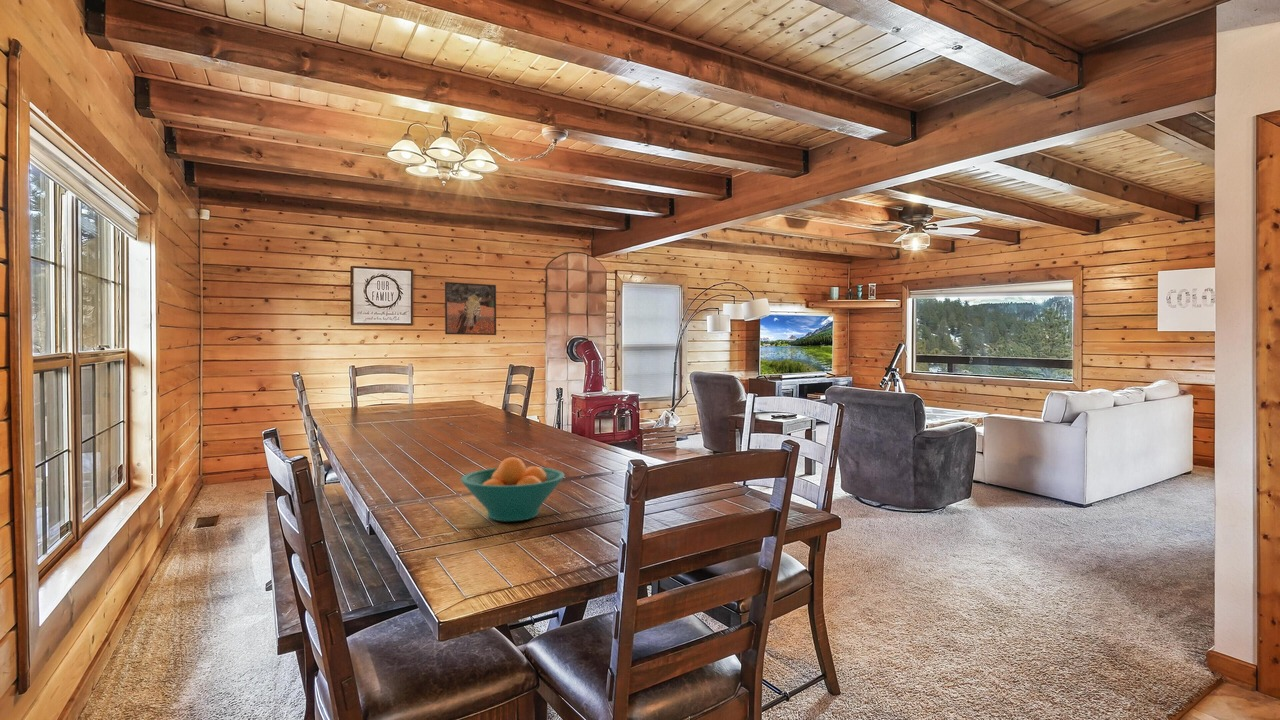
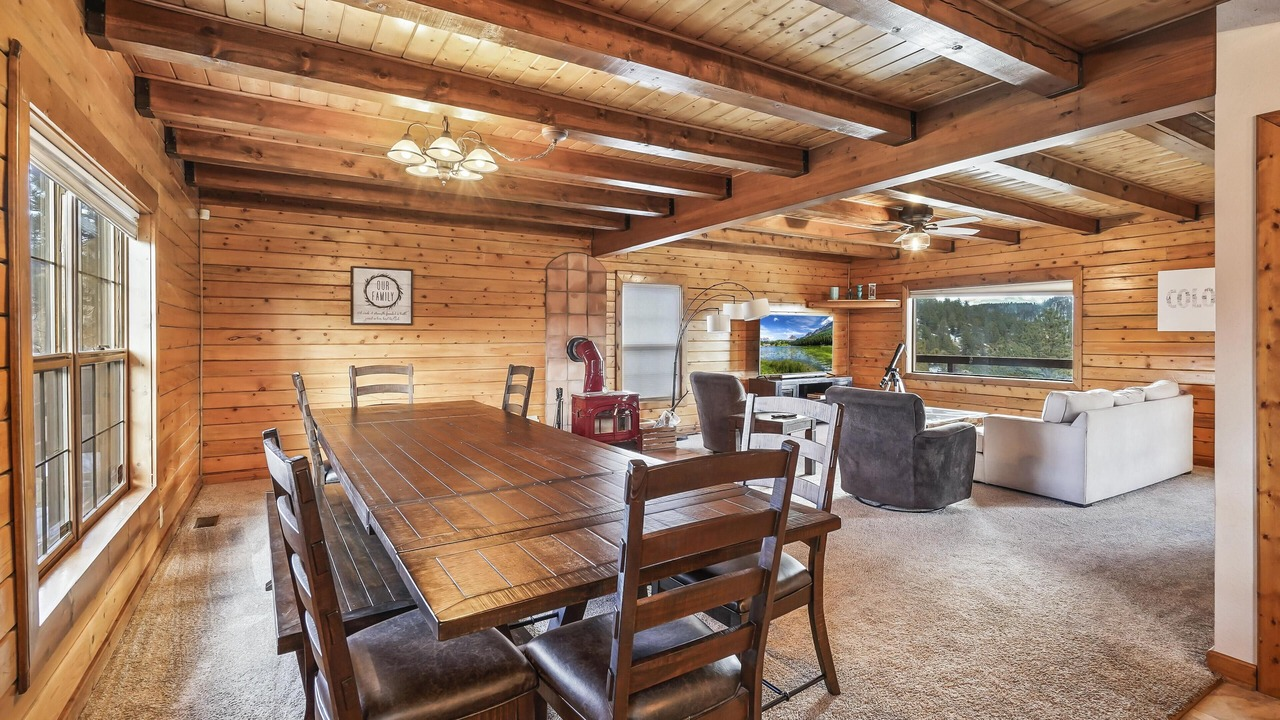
- fruit bowl [460,456,565,523]
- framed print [444,281,497,336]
